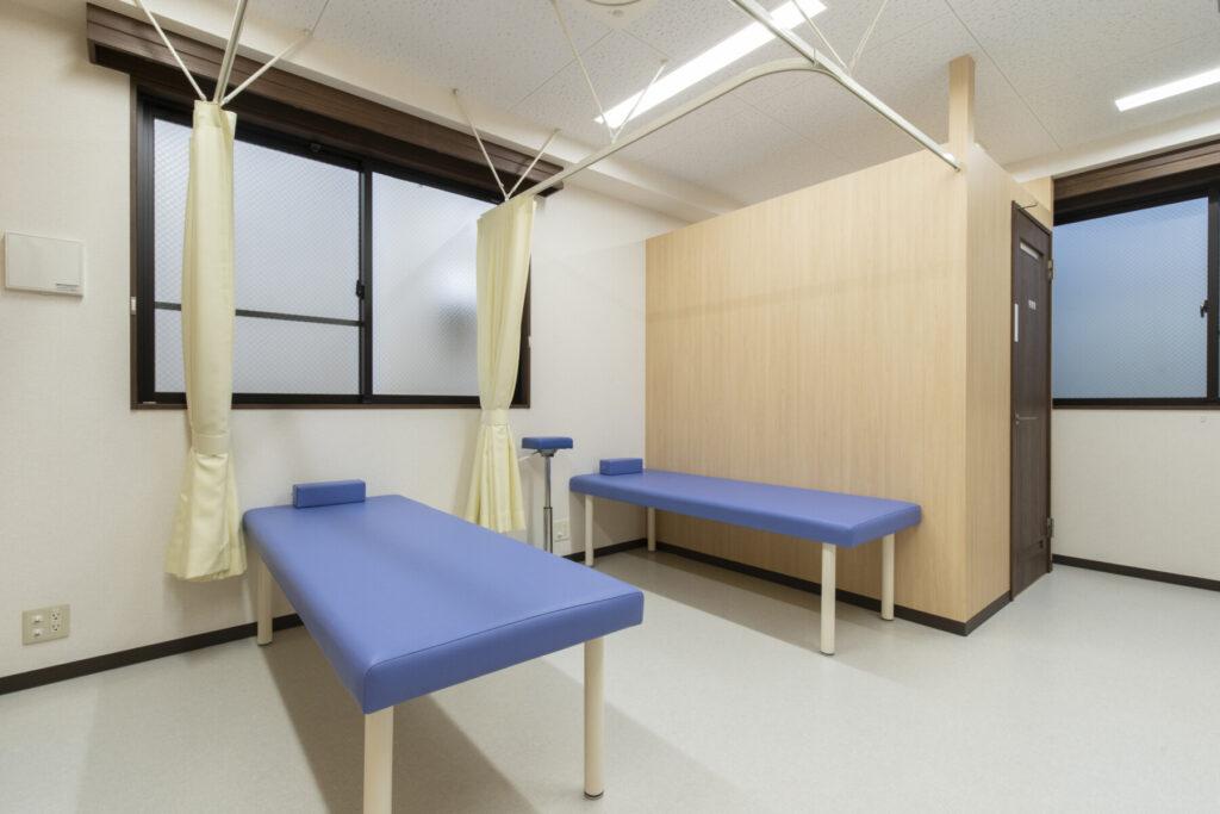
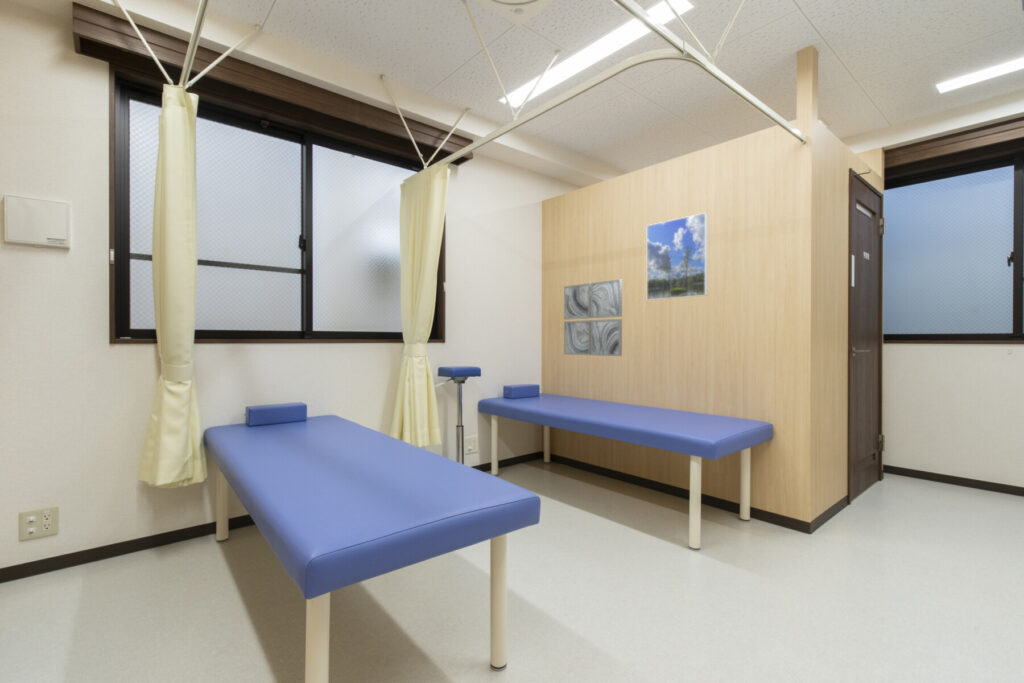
+ wall art [563,278,623,357]
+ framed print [646,212,709,301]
